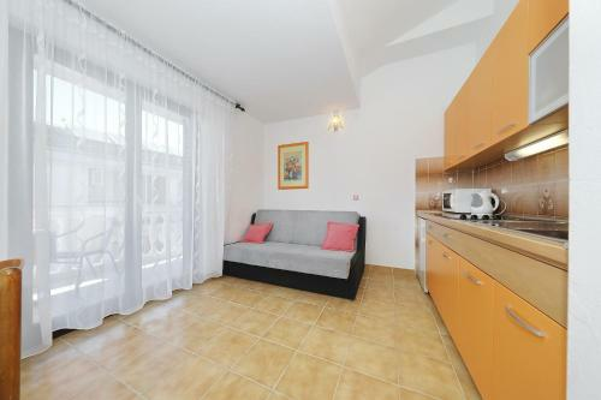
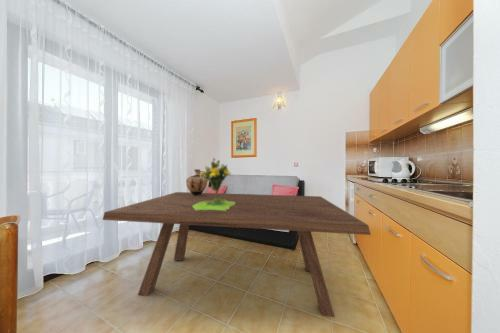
+ bouquet [193,157,235,211]
+ dining table [102,191,372,318]
+ ceramic jug [185,168,209,196]
